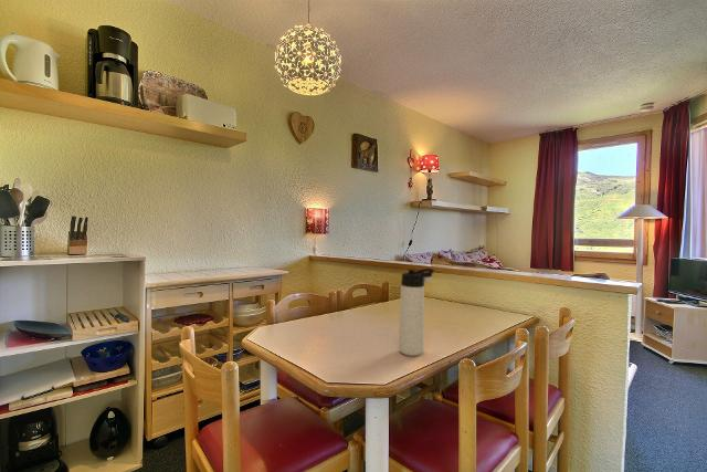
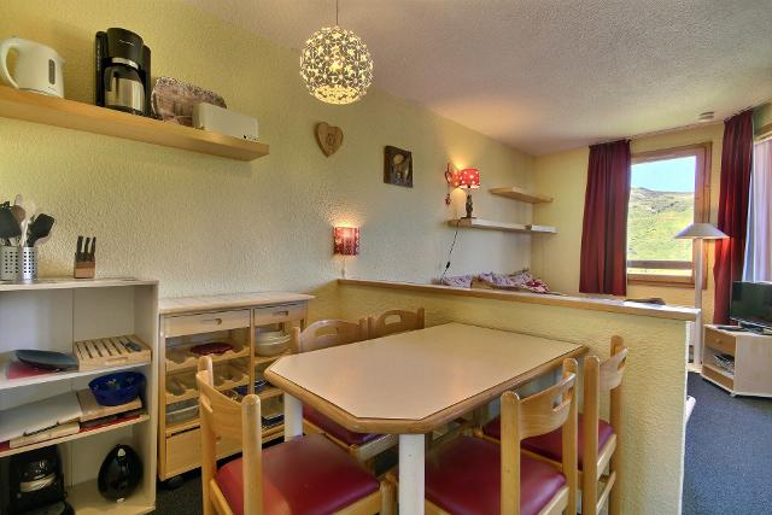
- thermos bottle [398,268,435,357]
